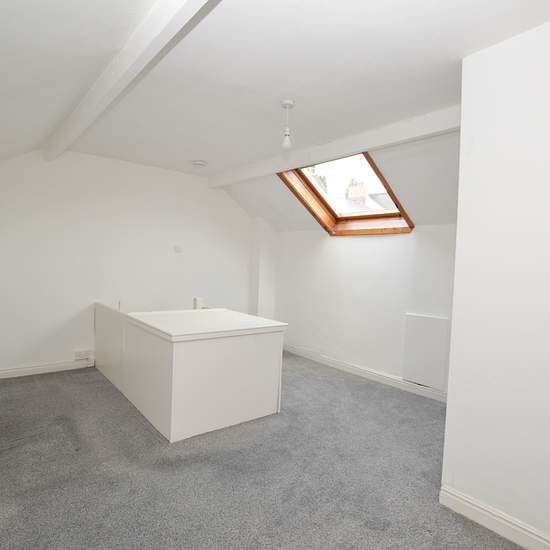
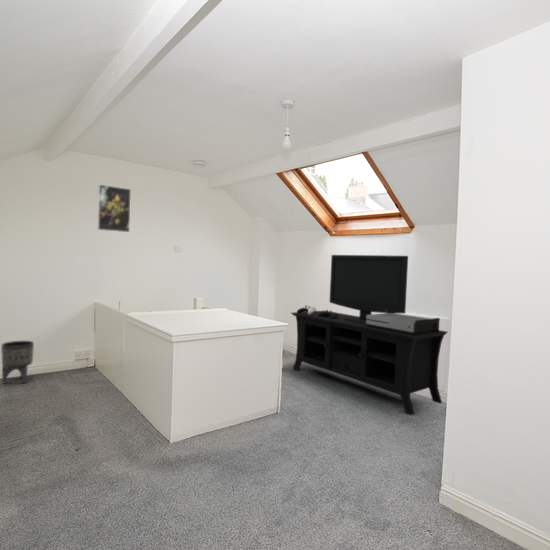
+ media console [290,254,449,415]
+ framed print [96,183,132,233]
+ planter [0,340,35,385]
